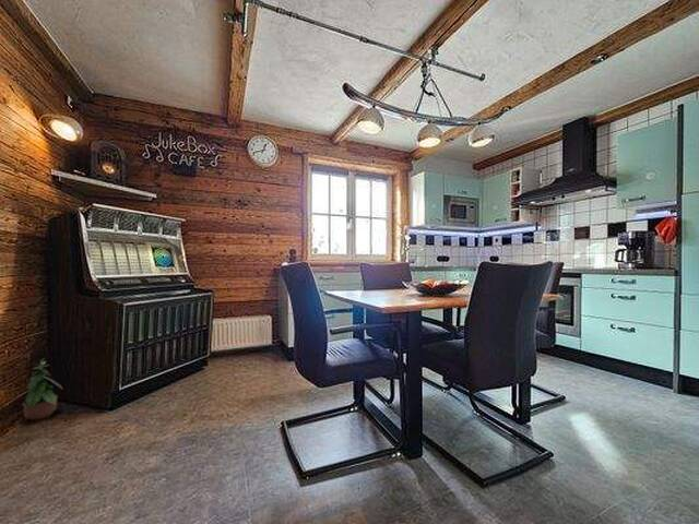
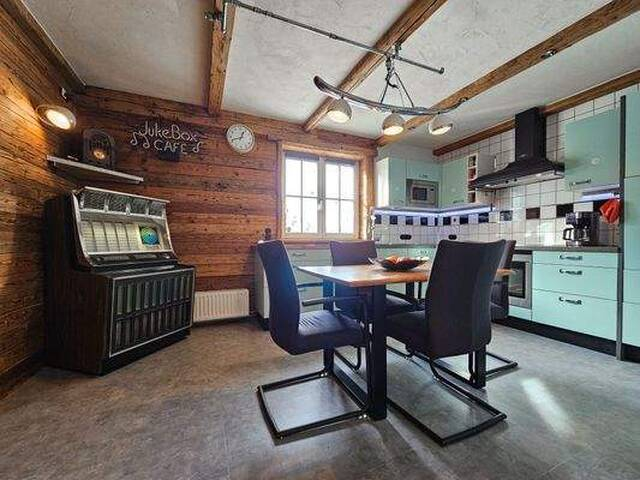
- potted plant [22,357,63,421]
